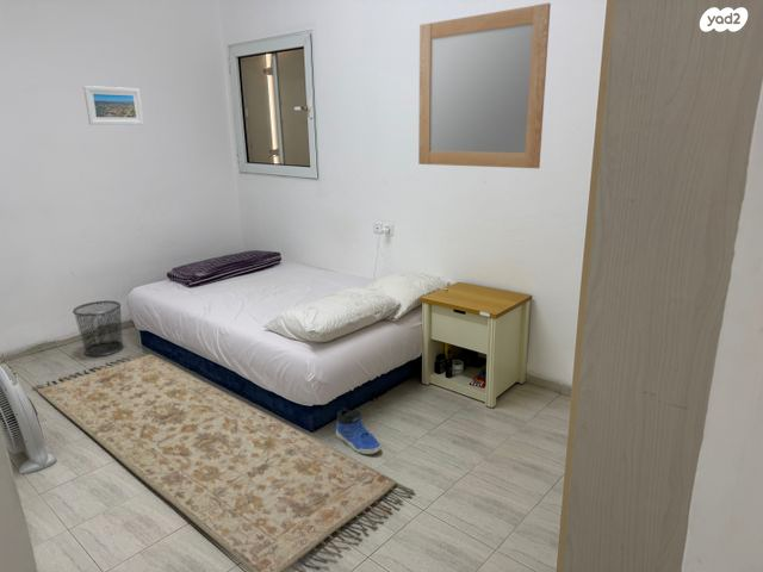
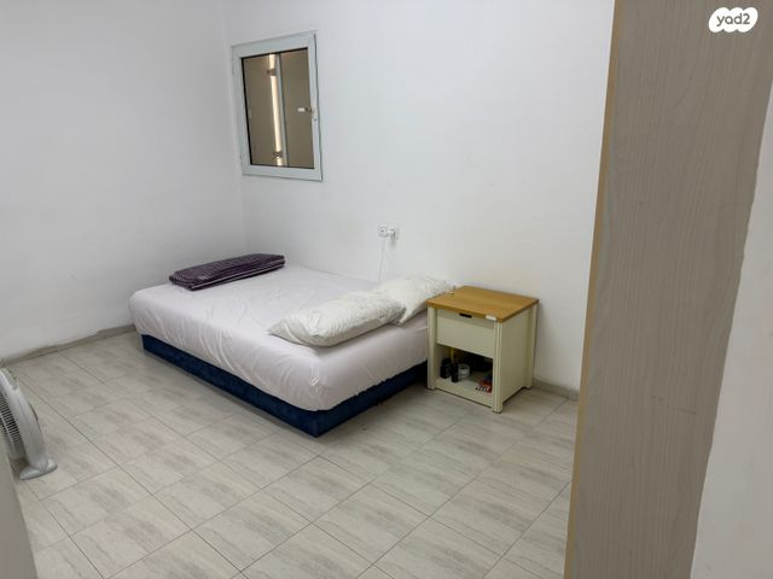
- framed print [82,85,144,126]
- waste bin [72,299,125,358]
- sneaker [335,408,382,455]
- rug [31,349,415,572]
- home mirror [417,2,552,169]
